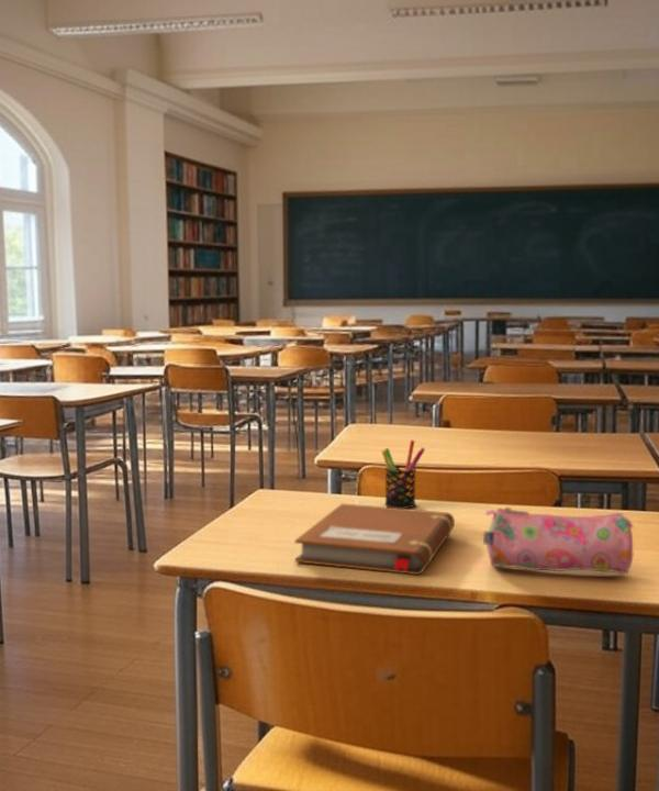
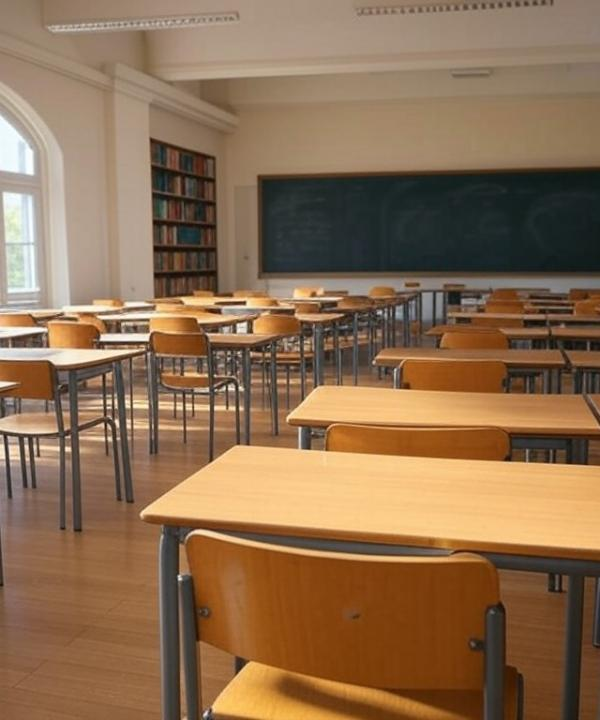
- pen holder [381,439,426,509]
- notebook [294,502,456,576]
- pencil case [482,506,635,576]
